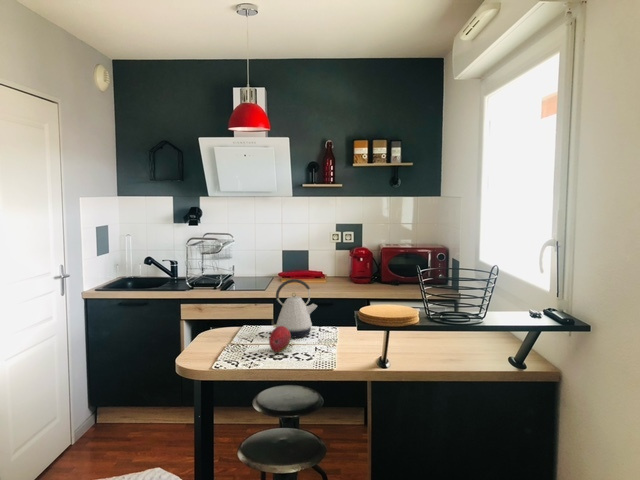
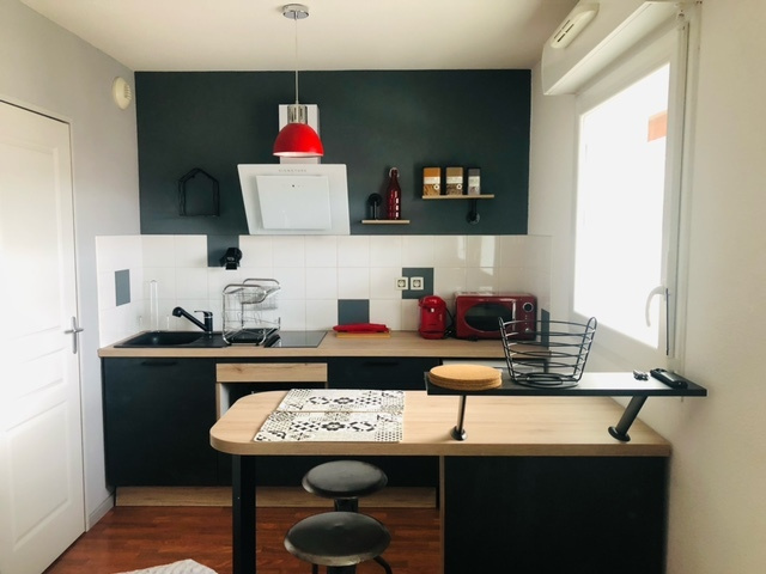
- fruit [268,326,292,353]
- kettle [272,278,318,339]
